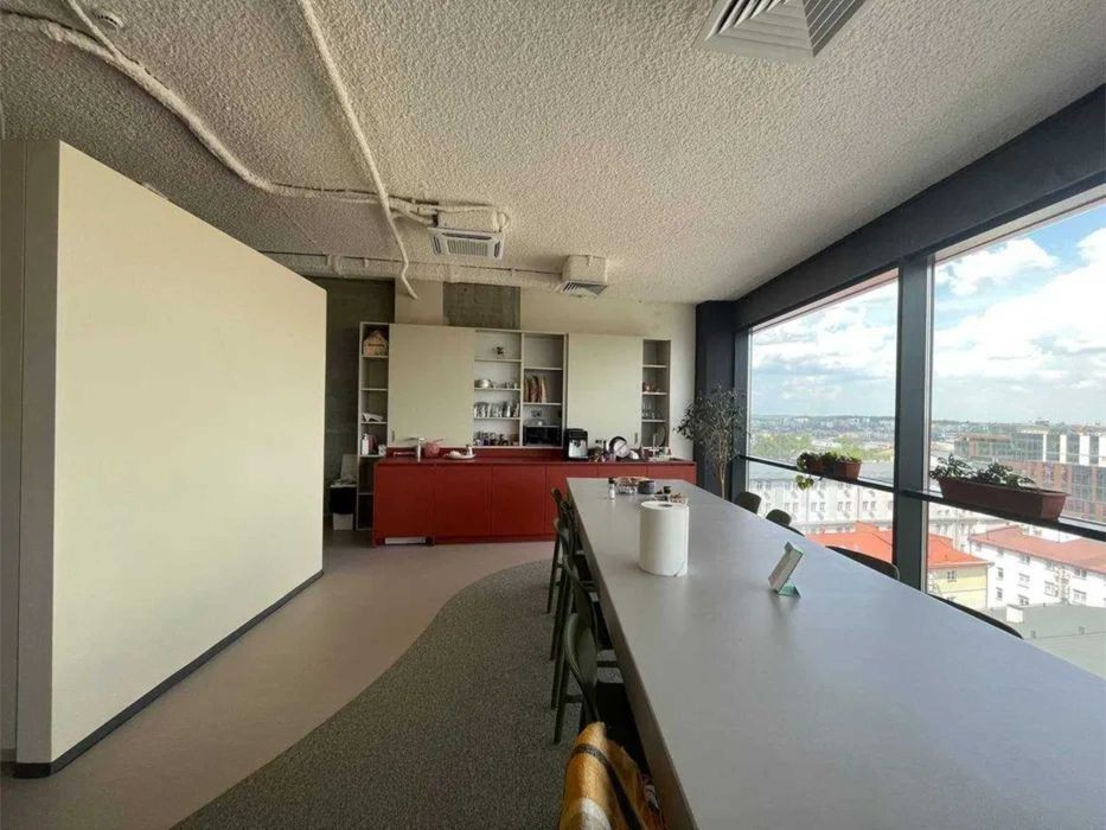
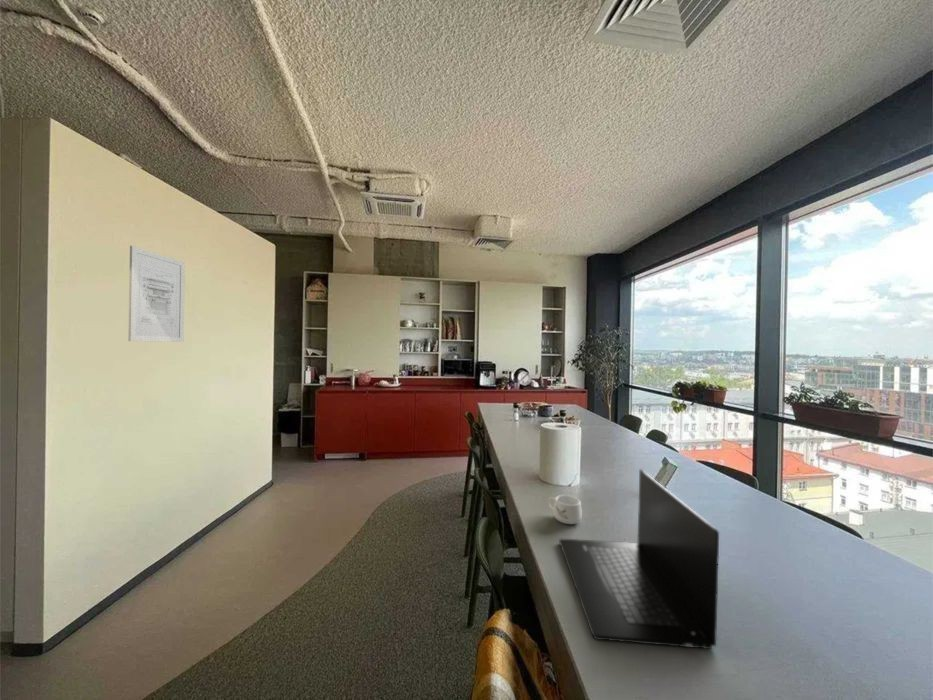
+ laptop [558,468,720,650]
+ mug [547,494,583,525]
+ wall art [127,245,186,343]
